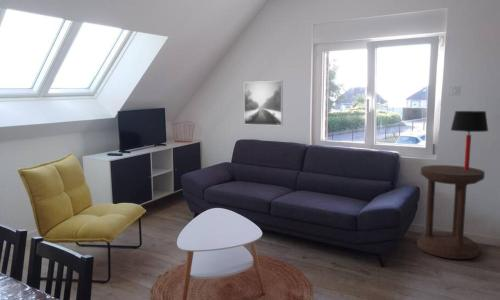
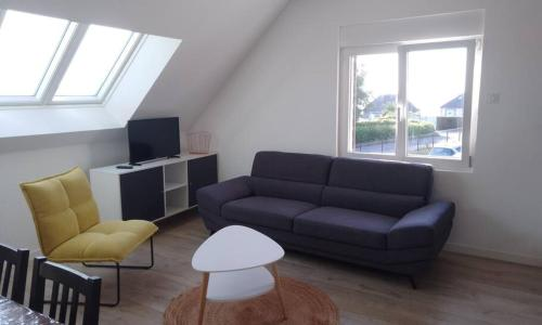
- table lamp [450,110,489,171]
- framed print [243,80,284,126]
- side table [416,164,486,260]
